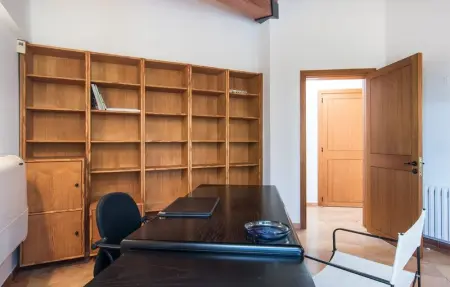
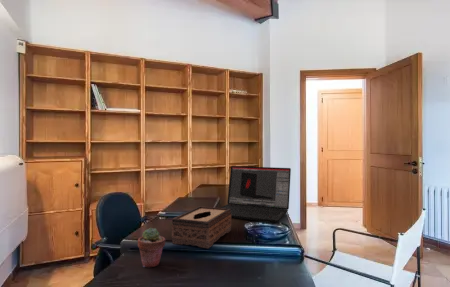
+ laptop [220,165,292,223]
+ potted succulent [137,227,166,268]
+ tissue box [171,205,232,249]
